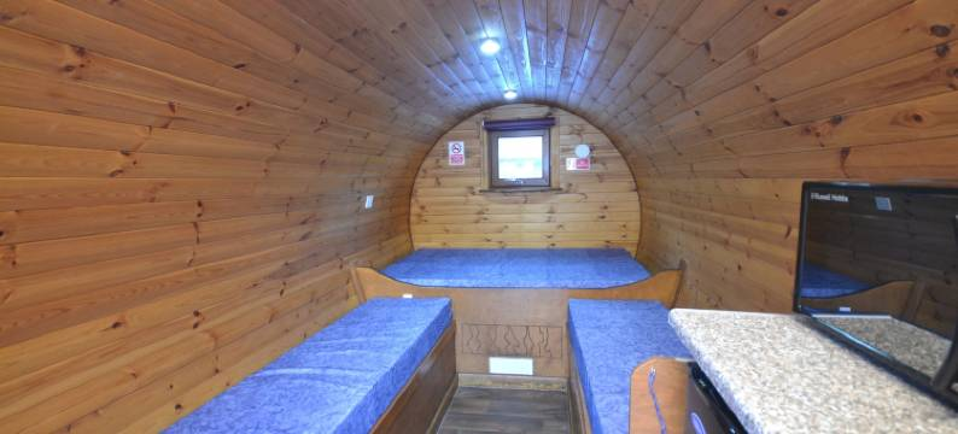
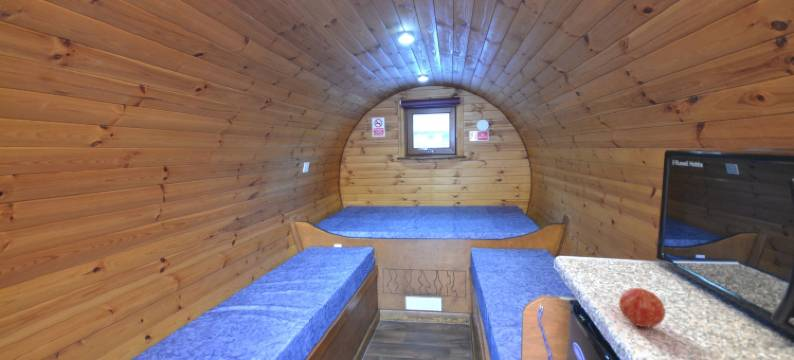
+ apple [618,287,666,328]
